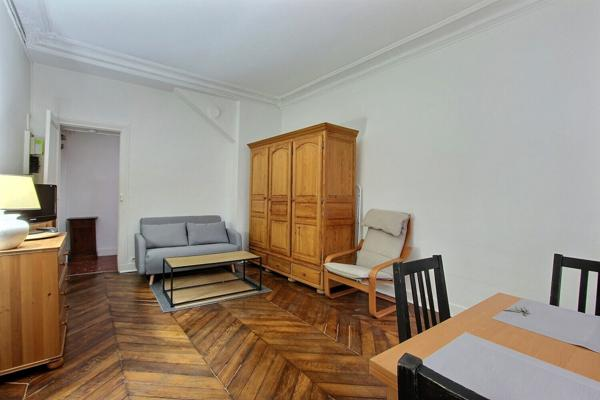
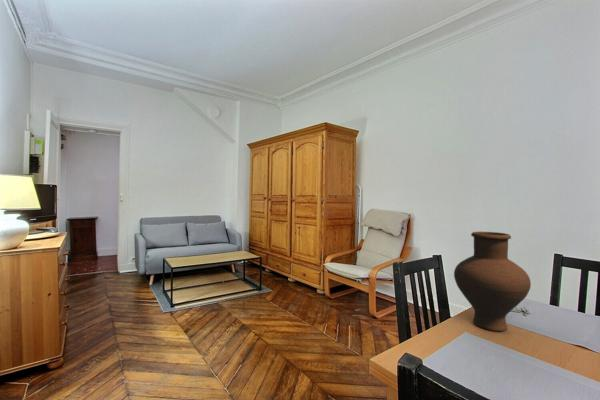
+ vase [453,231,532,332]
